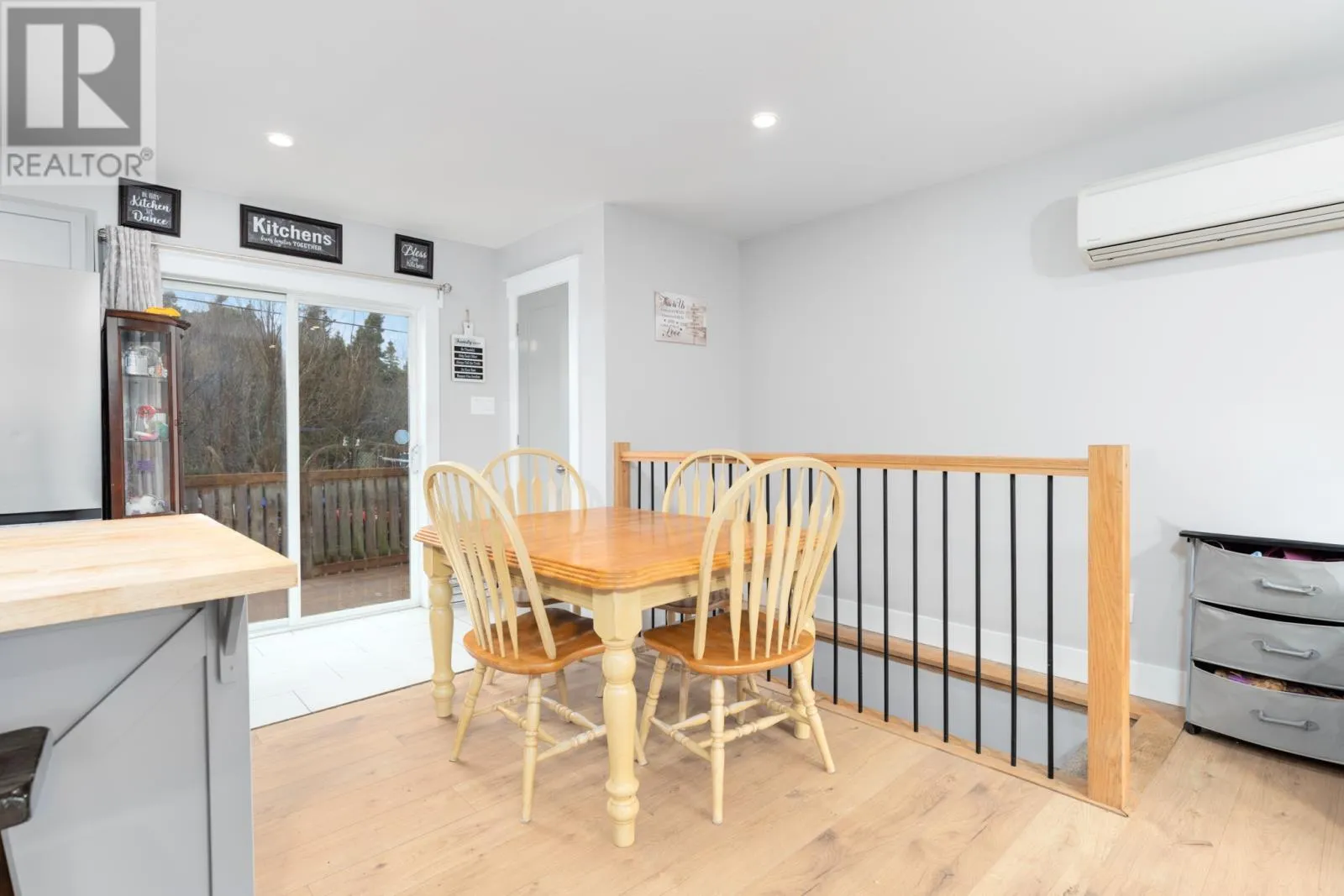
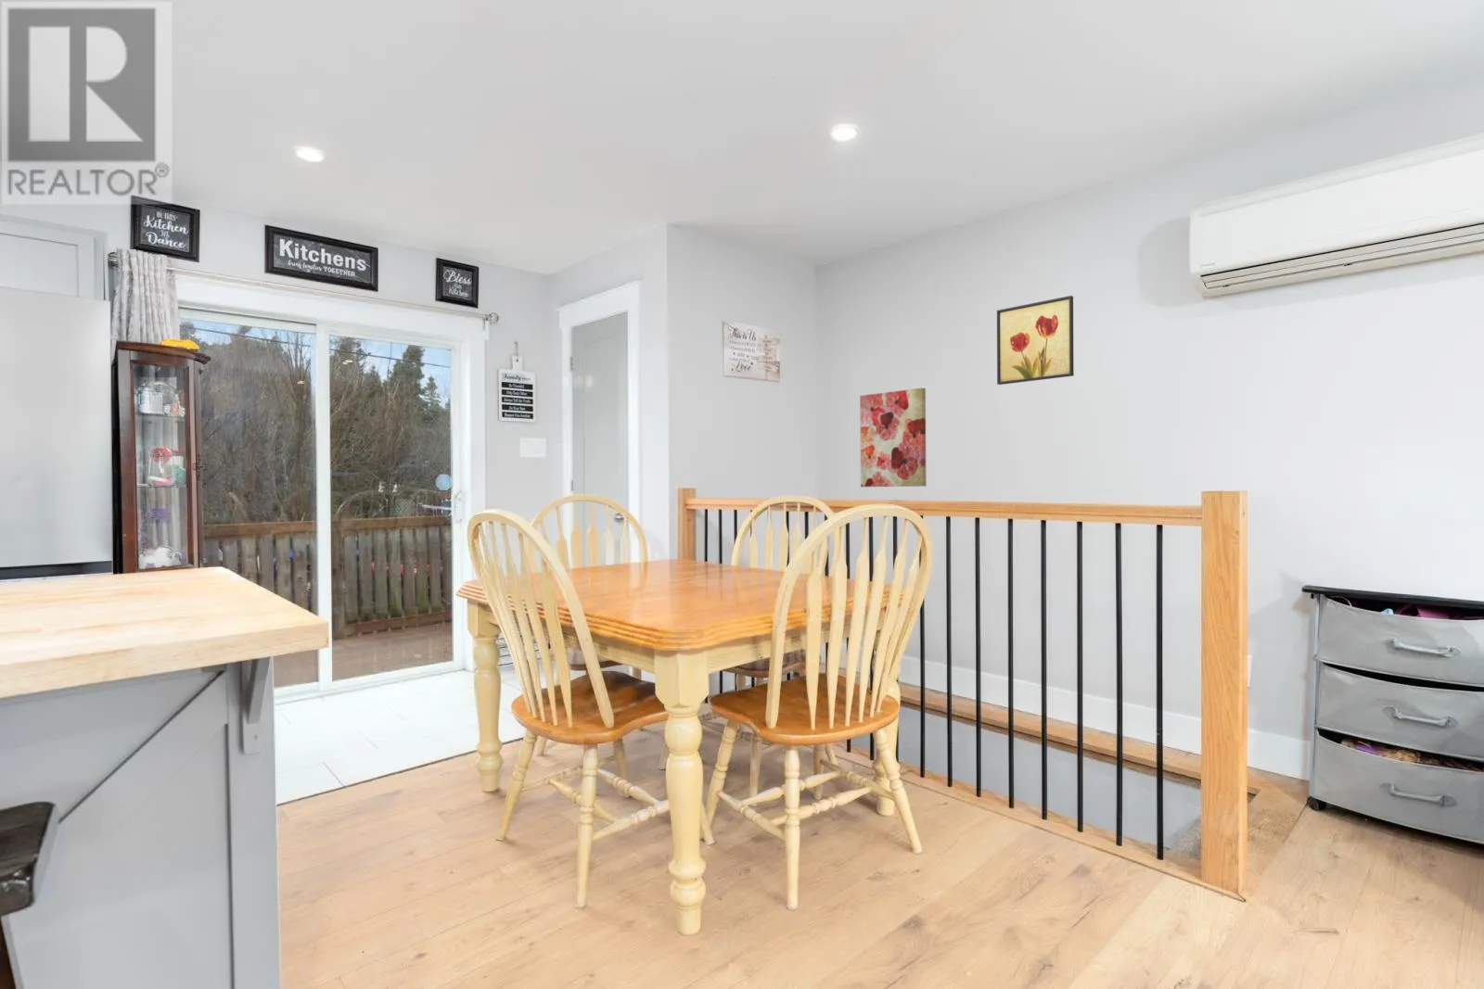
+ wall art [859,386,928,488]
+ wall art [996,295,1075,385]
